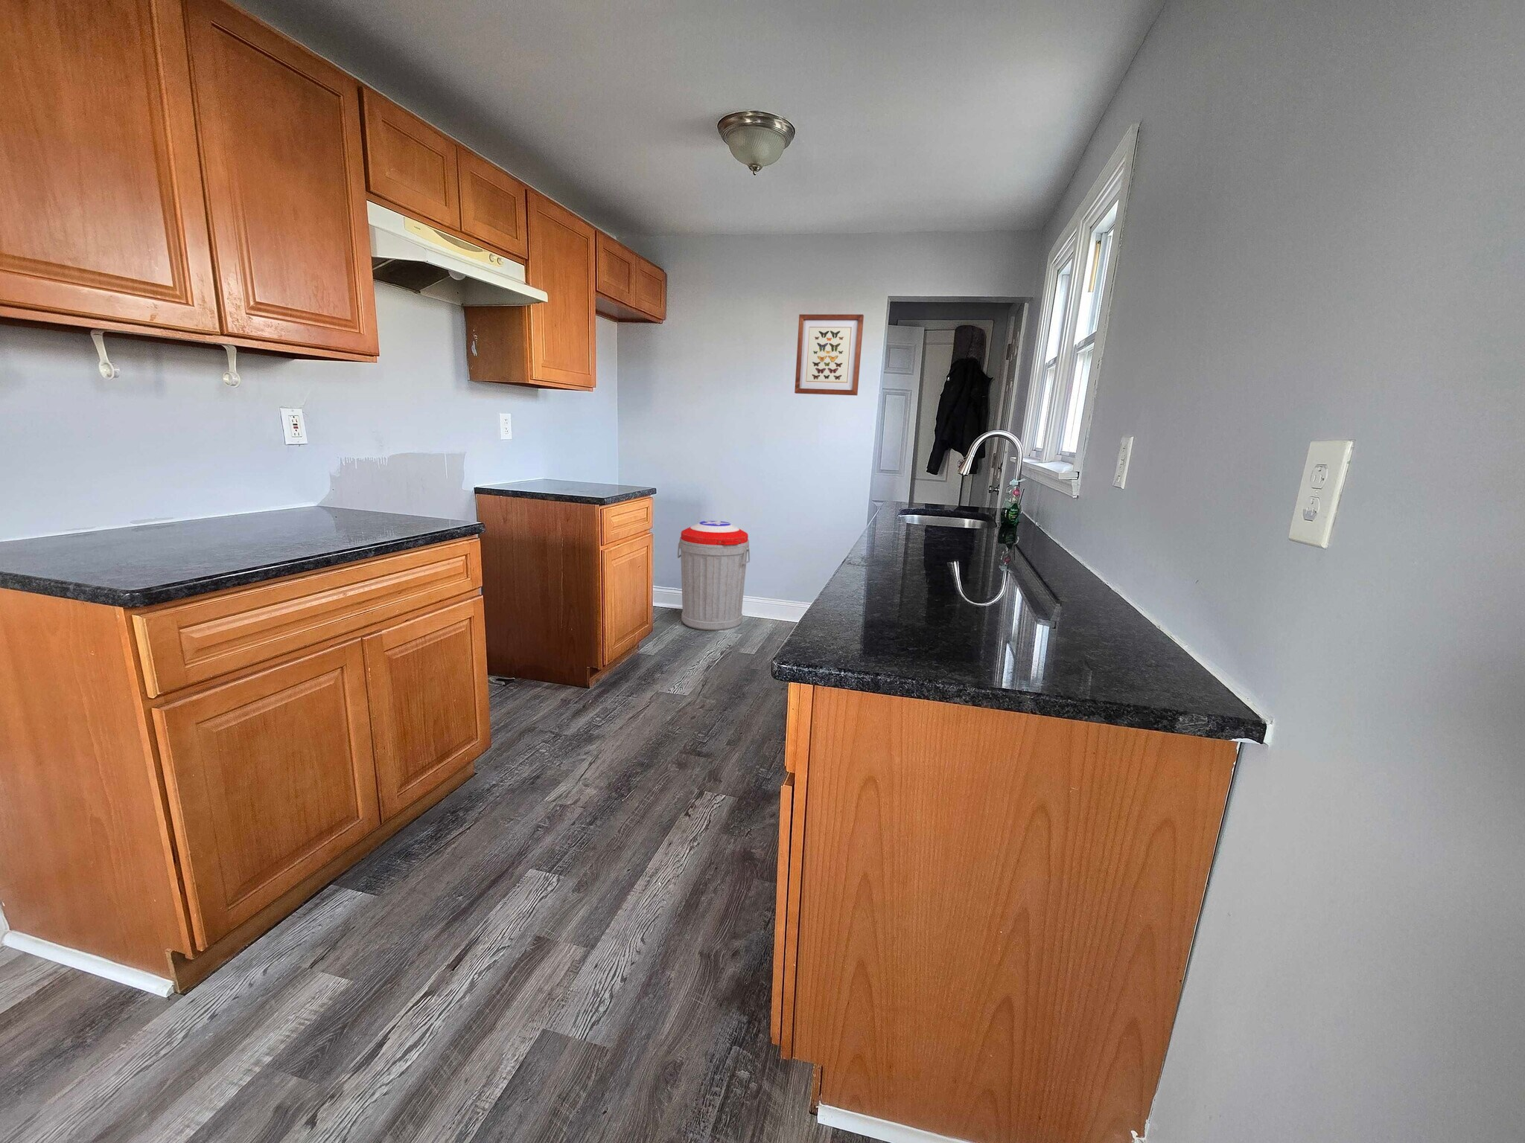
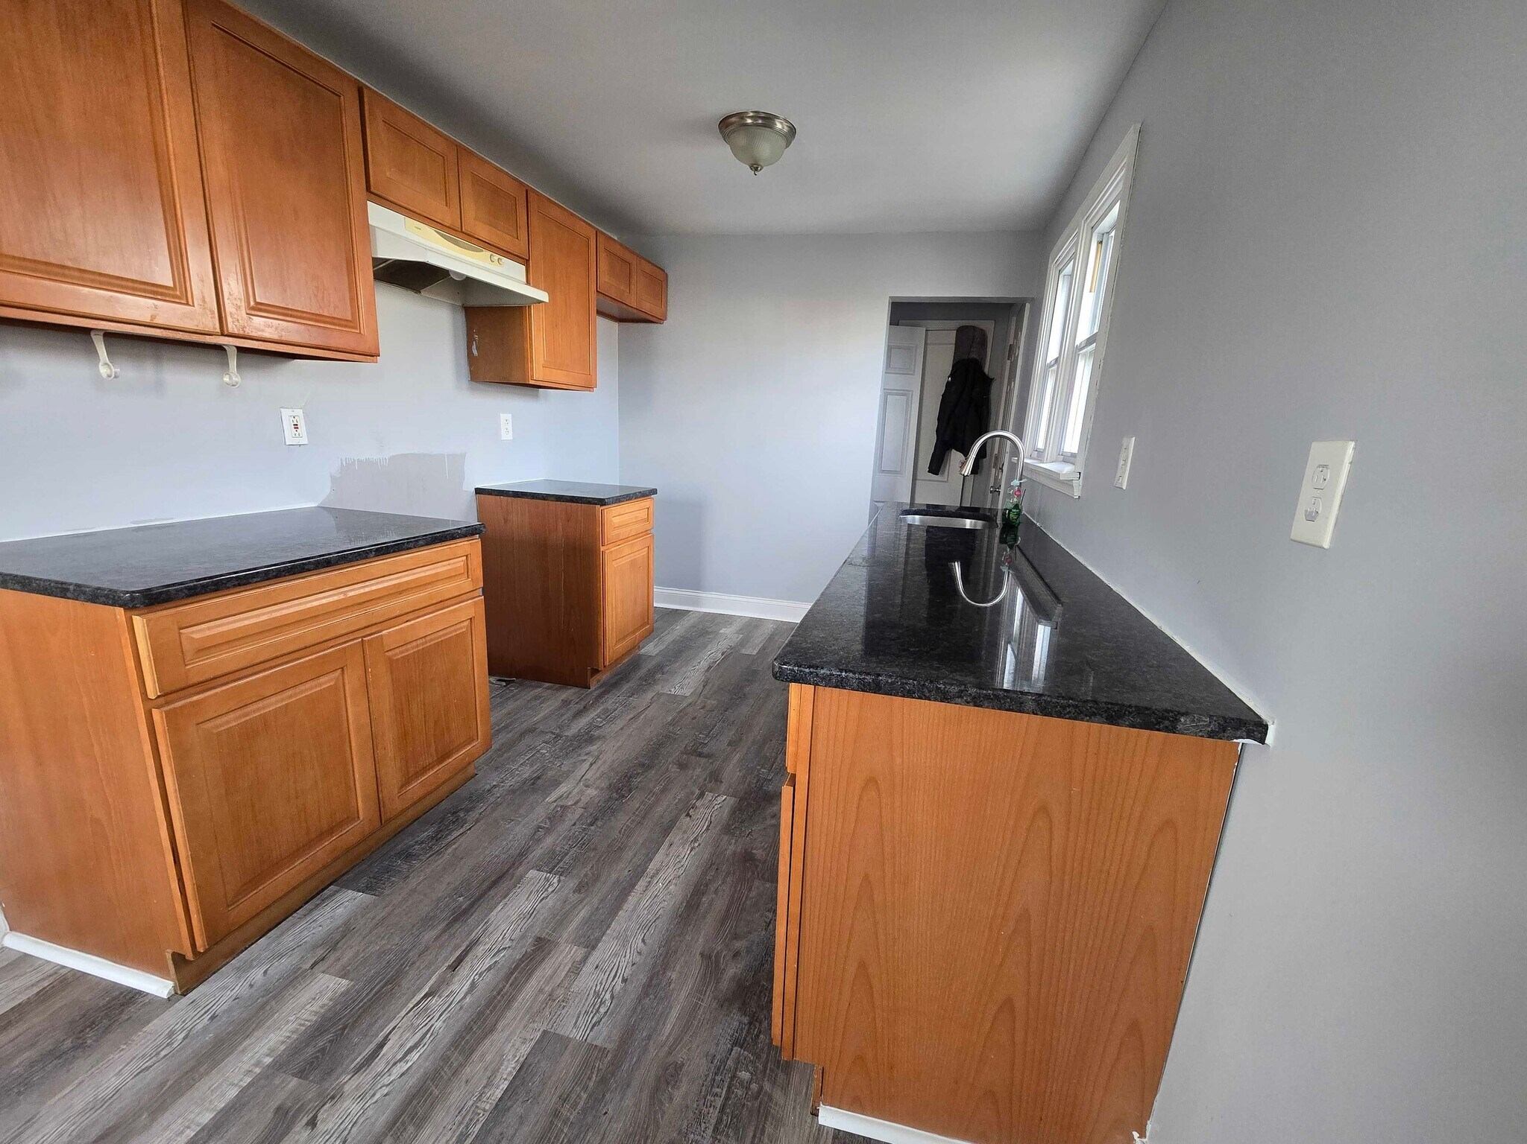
- trash can [677,520,750,632]
- wall art [794,313,865,396]
